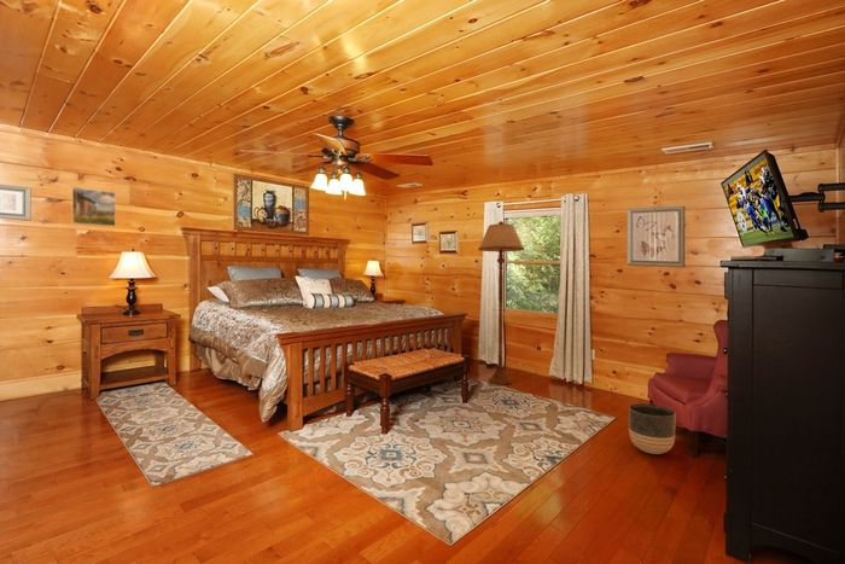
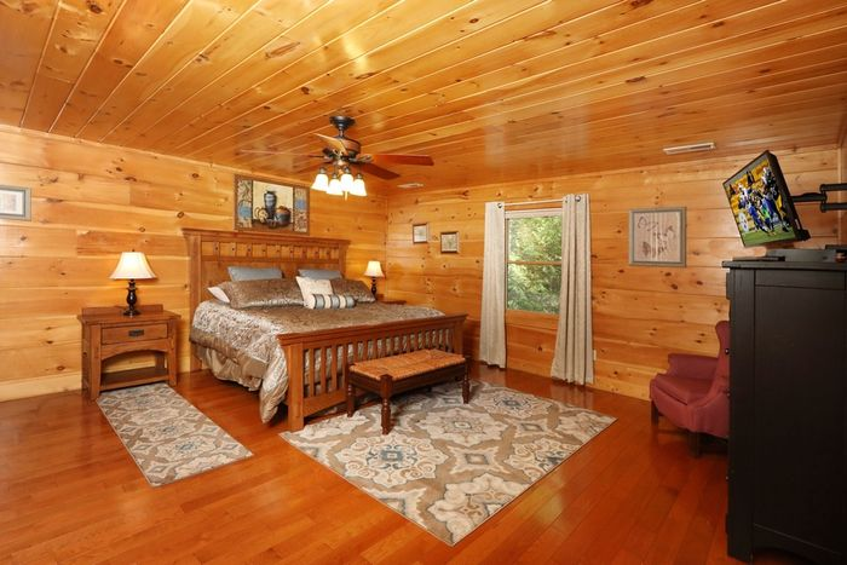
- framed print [70,186,117,228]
- planter [628,402,677,455]
- floor lamp [477,220,525,385]
